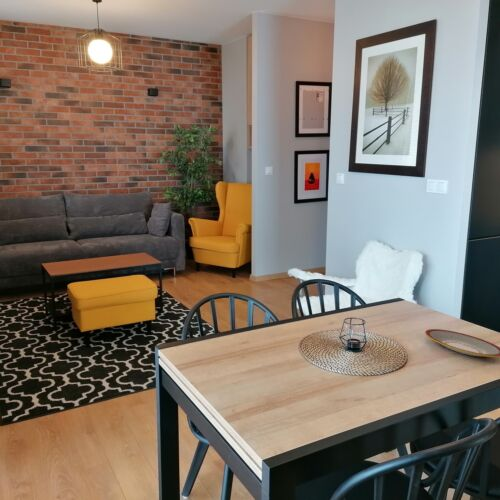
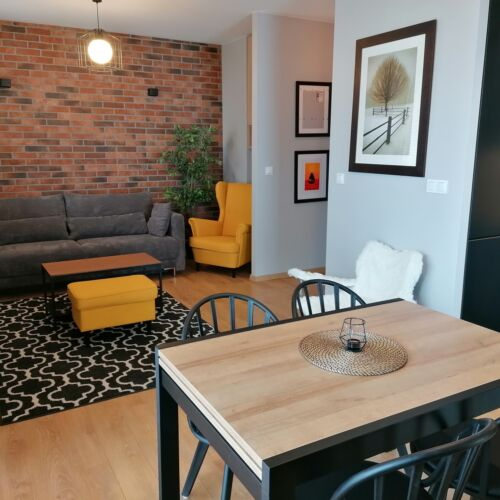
- plate [424,328,500,358]
